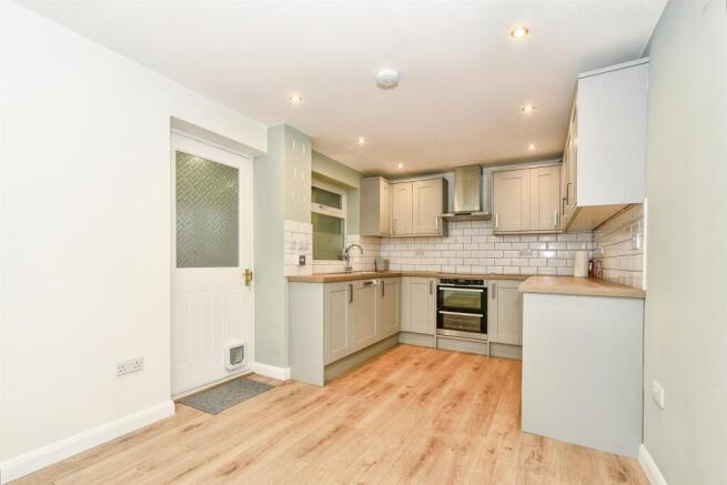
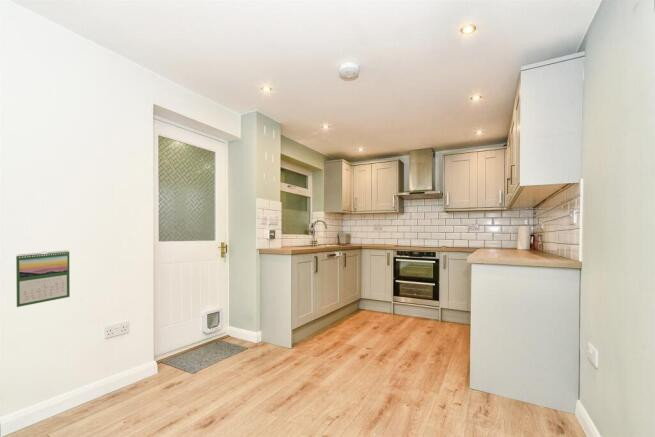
+ calendar [15,249,71,308]
